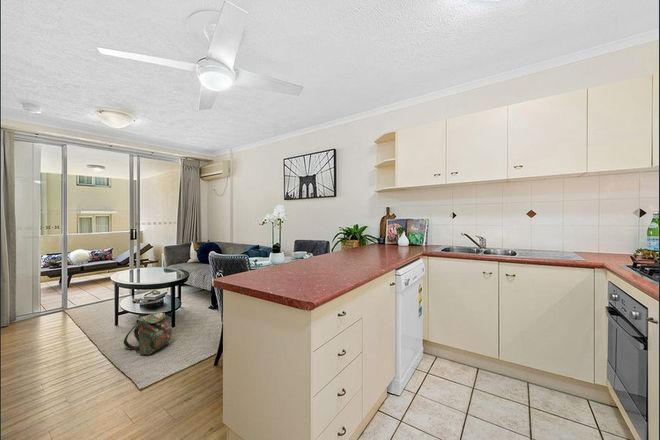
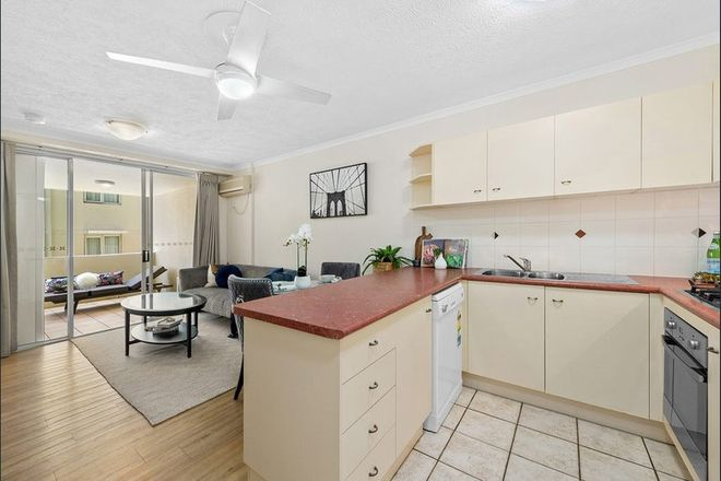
- backpack [123,310,173,356]
